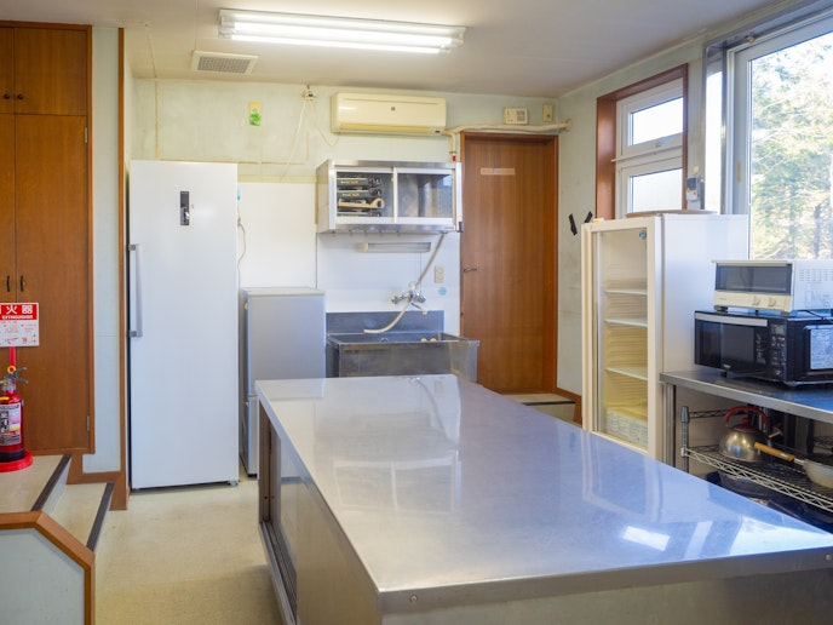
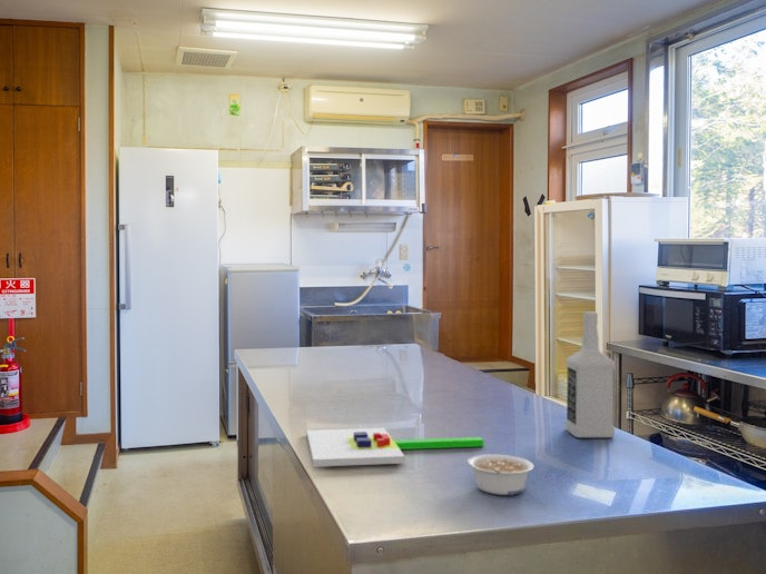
+ legume [467,454,534,496]
+ vodka [564,310,616,438]
+ chopping board [306,427,484,468]
